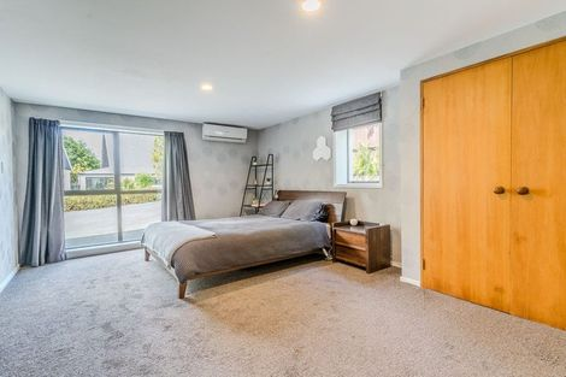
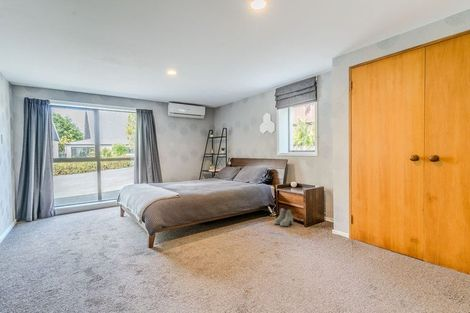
+ boots [273,207,294,227]
